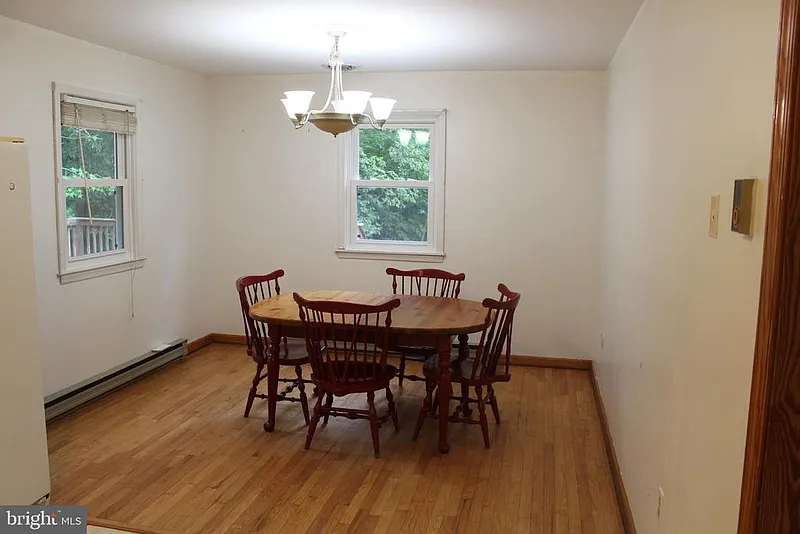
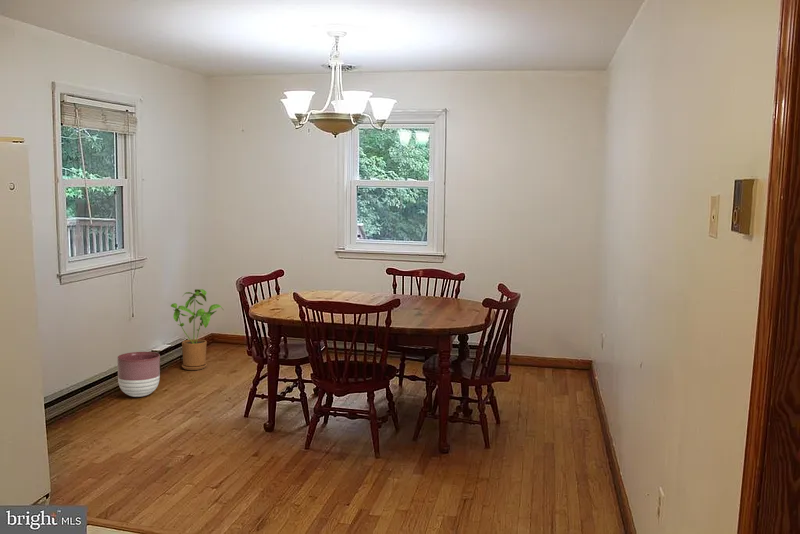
+ planter [116,351,161,398]
+ house plant [170,288,224,371]
